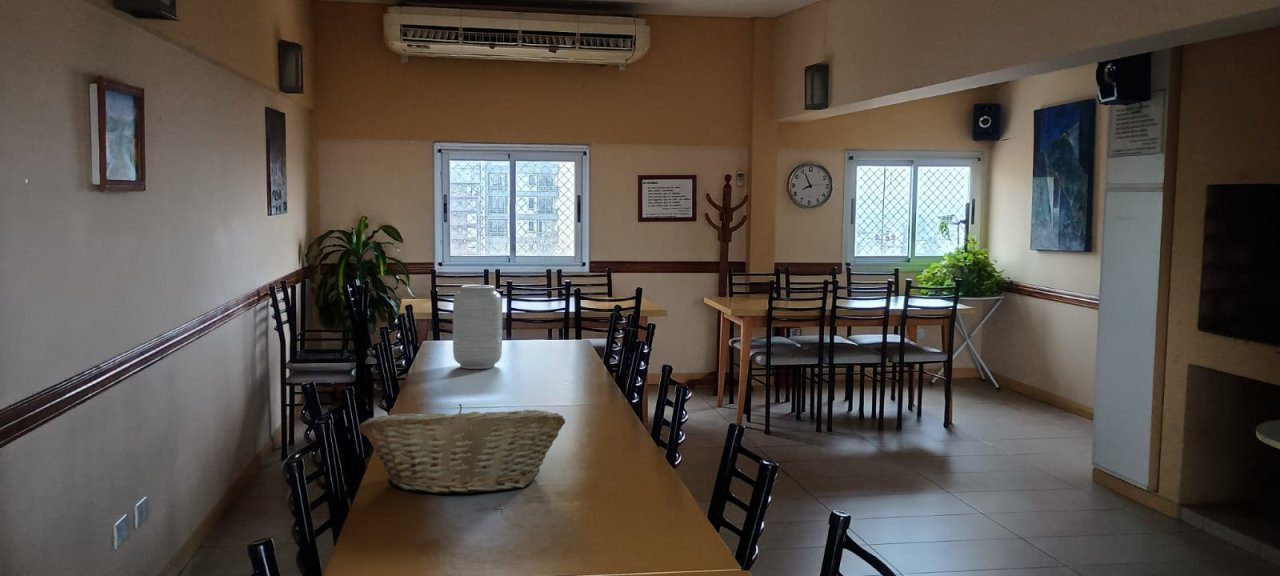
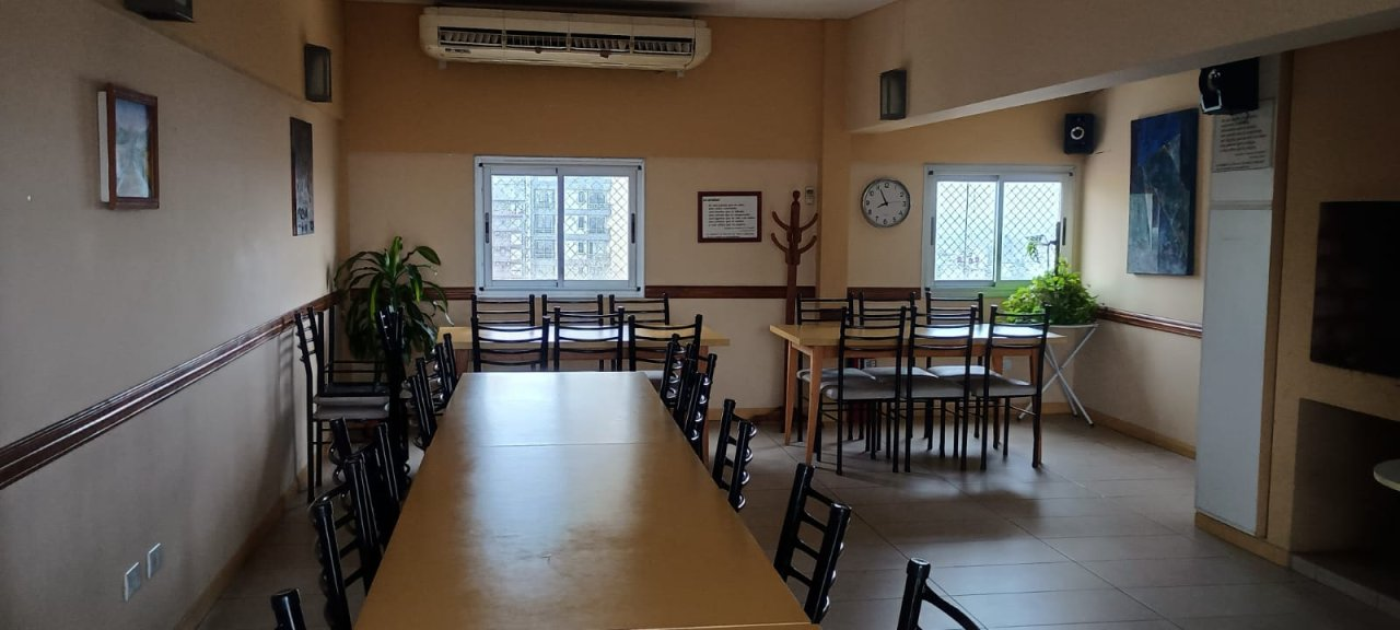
- vase [452,284,503,370]
- fruit basket [357,403,566,495]
